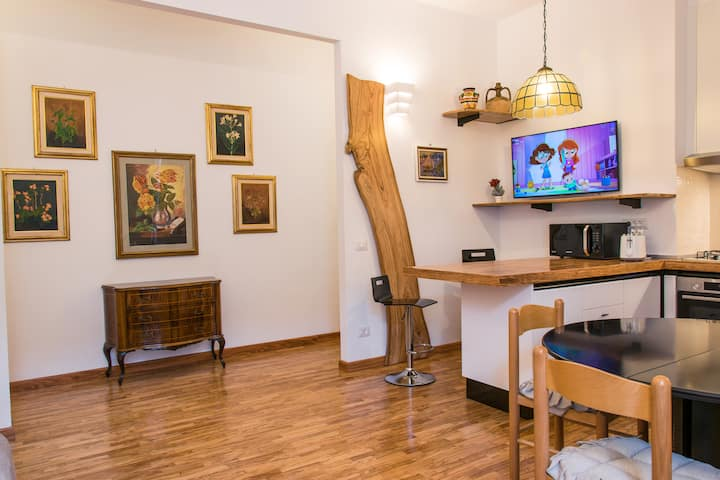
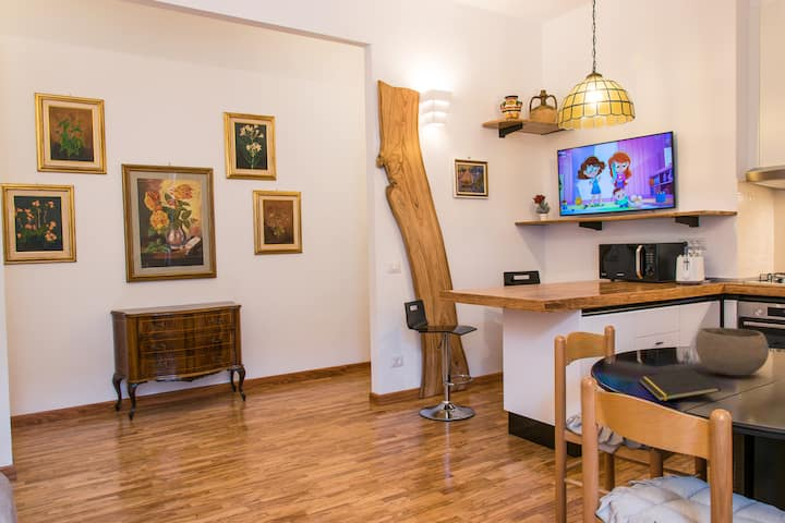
+ bowl [695,327,770,377]
+ notepad [638,368,722,402]
